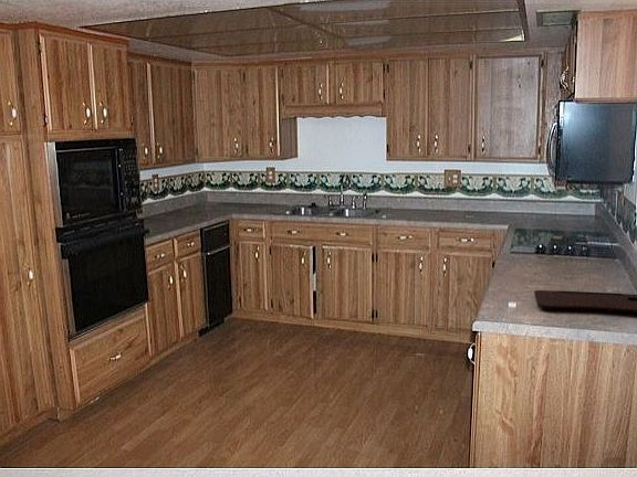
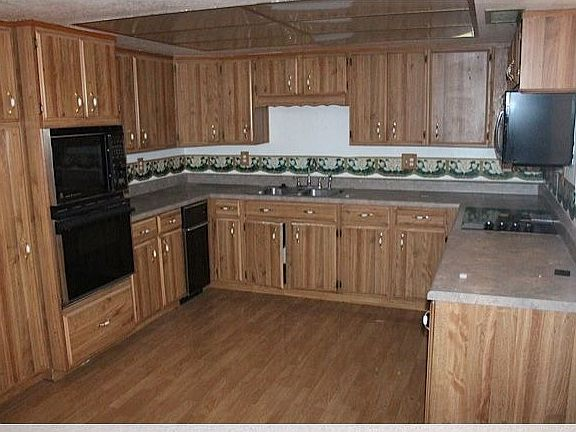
- cutting board [533,289,637,315]
